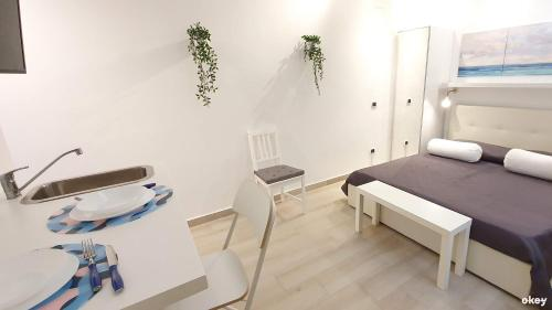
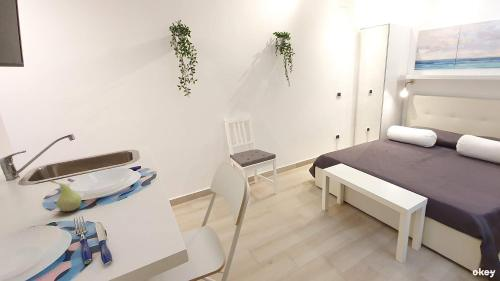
+ fruit [49,179,82,213]
